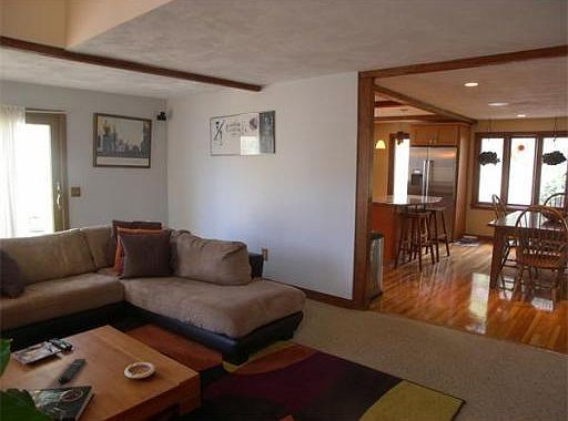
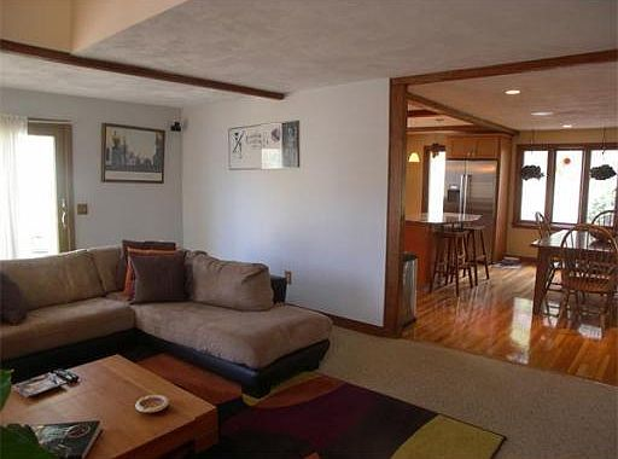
- remote control [57,358,87,384]
